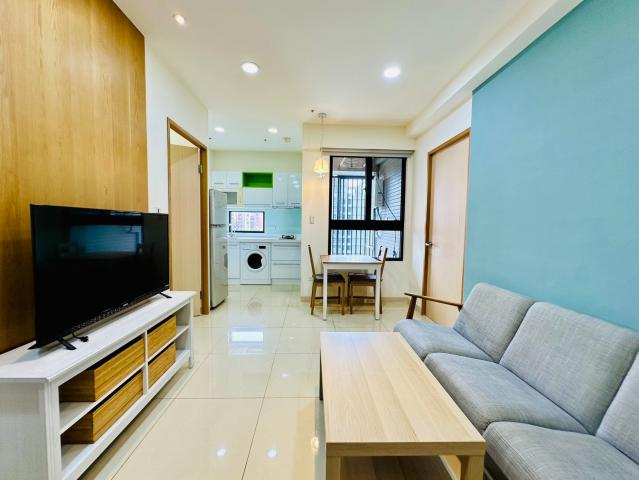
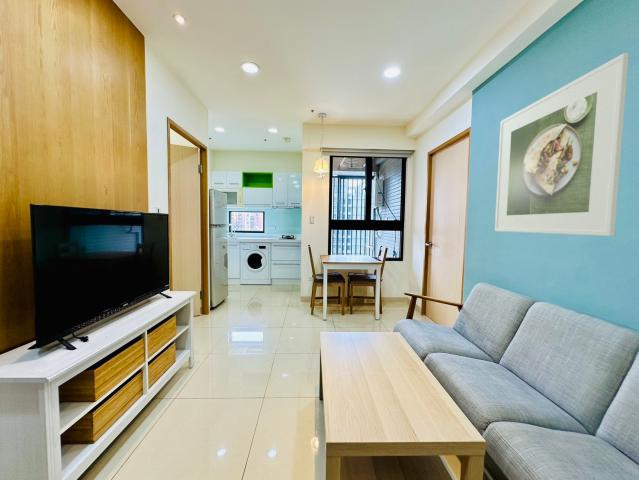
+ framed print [494,52,630,237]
